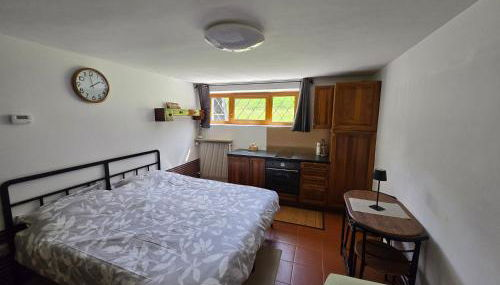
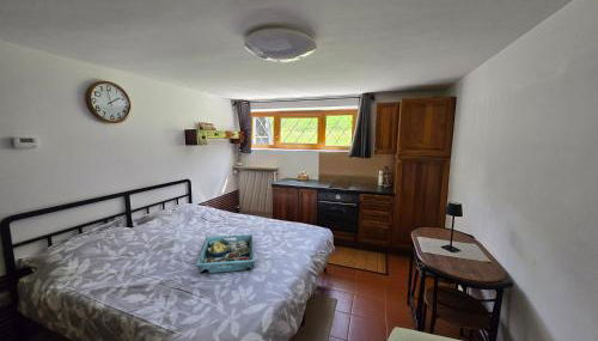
+ serving tray [194,233,255,274]
